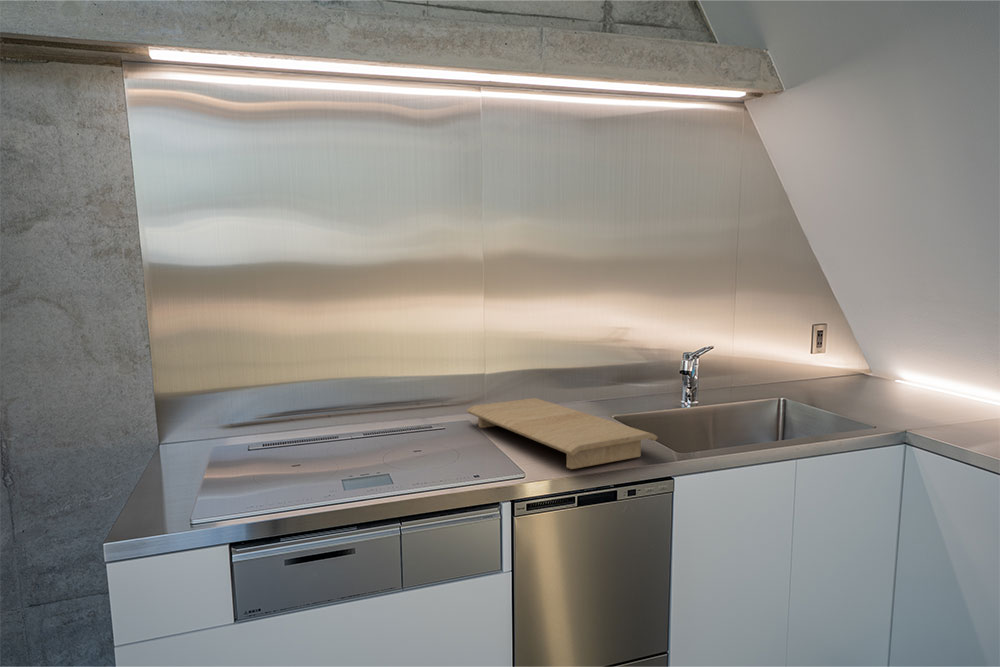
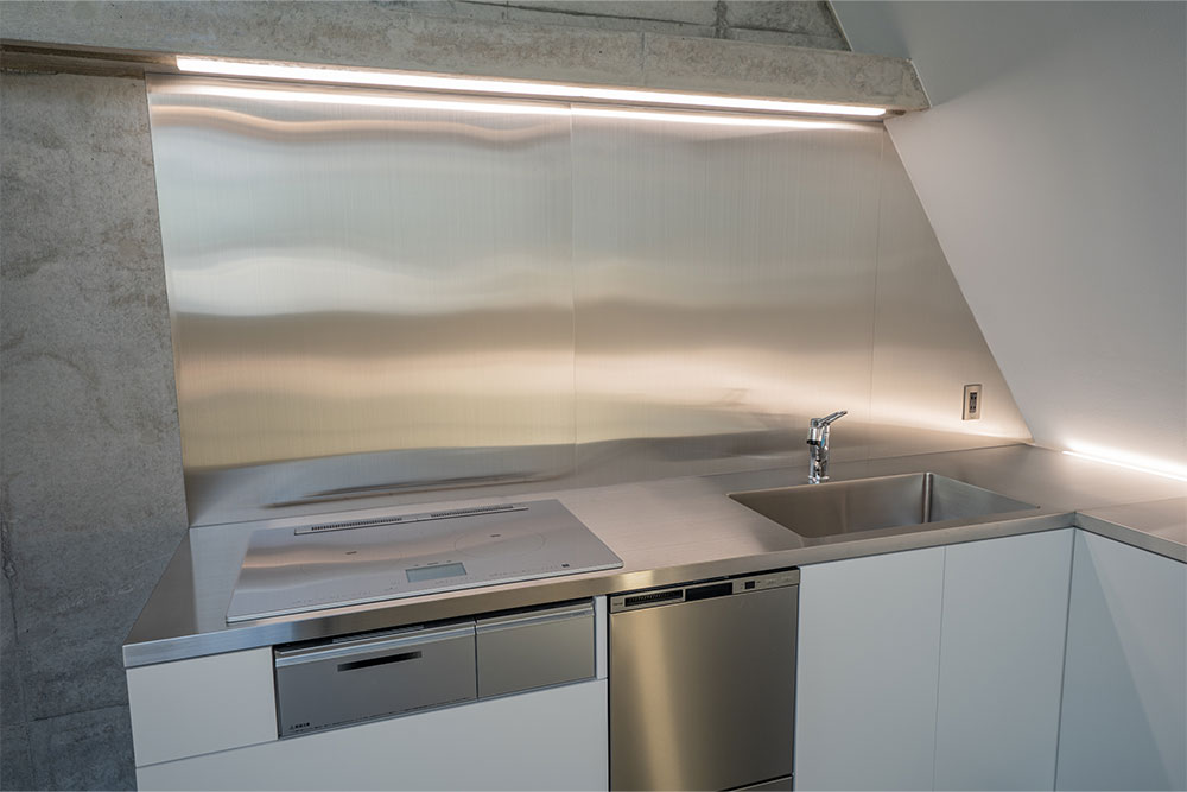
- cutting board [465,397,659,470]
